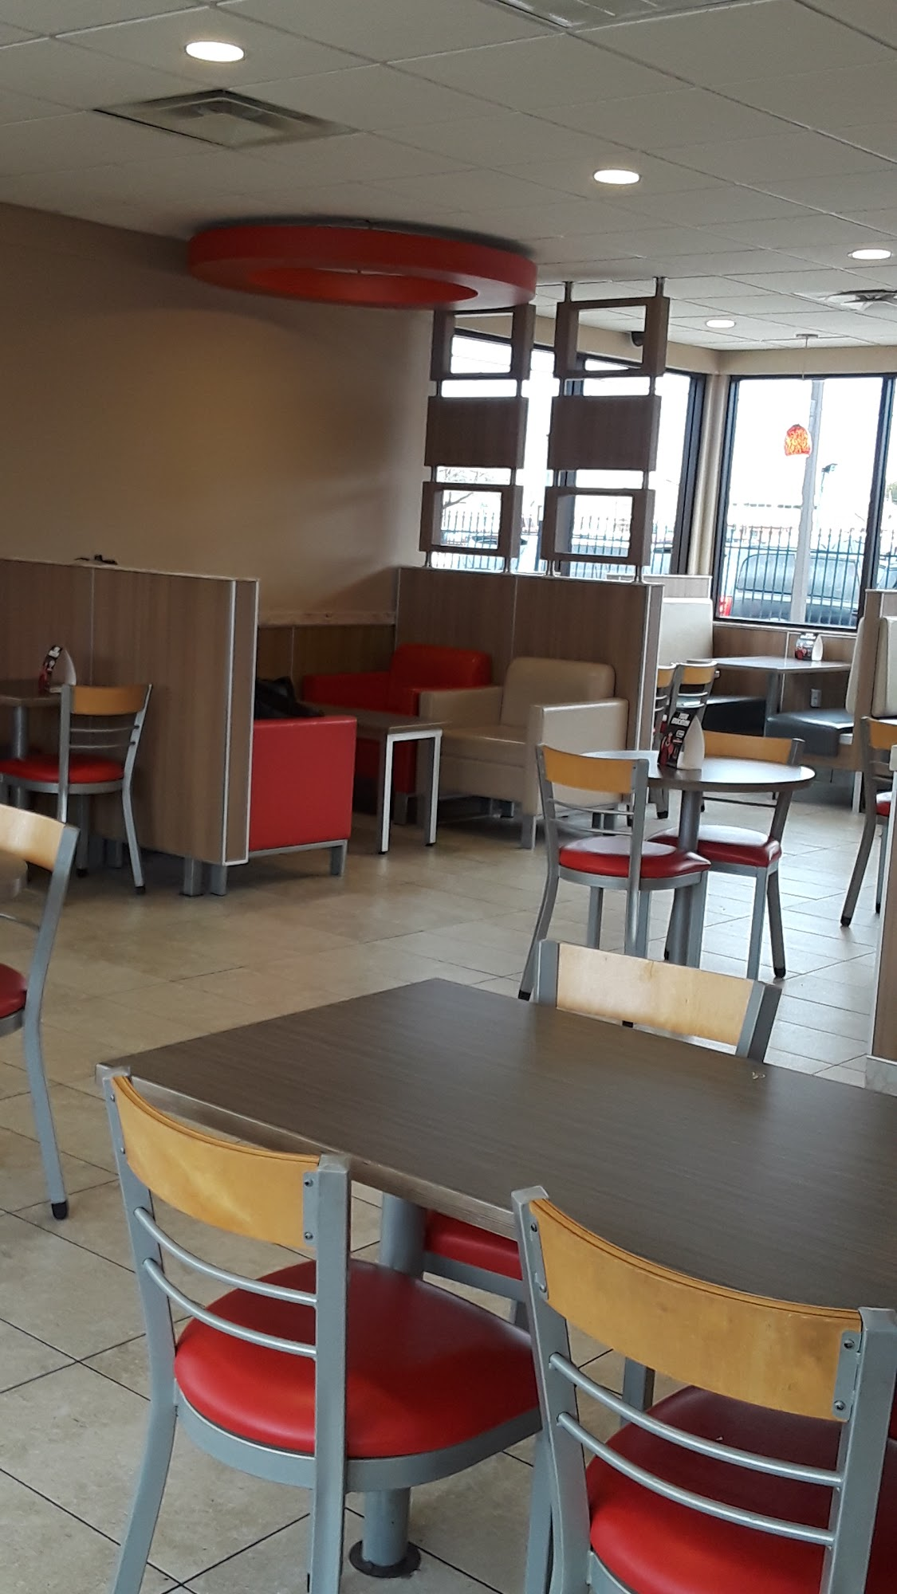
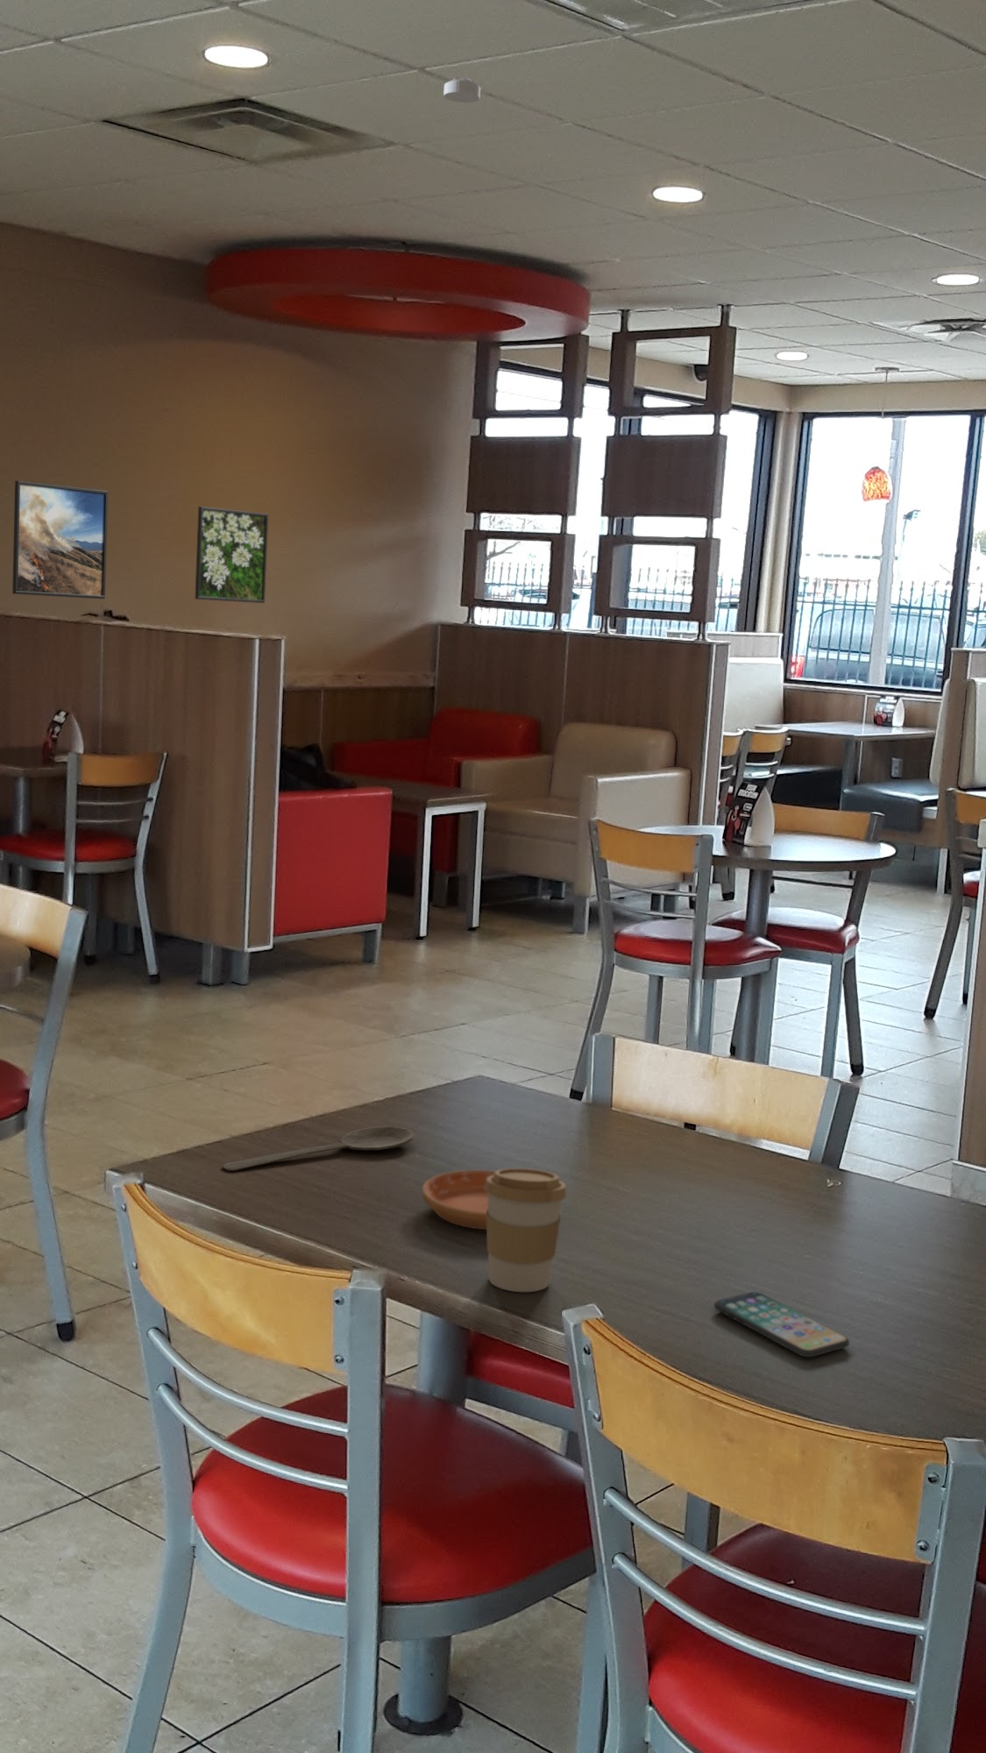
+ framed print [11,479,108,600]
+ smartphone [714,1291,850,1358]
+ coffee cup [485,1168,567,1293]
+ smoke detector [443,76,482,104]
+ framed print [194,506,268,604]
+ saucer [421,1169,496,1230]
+ wooden spoon [222,1126,415,1171]
